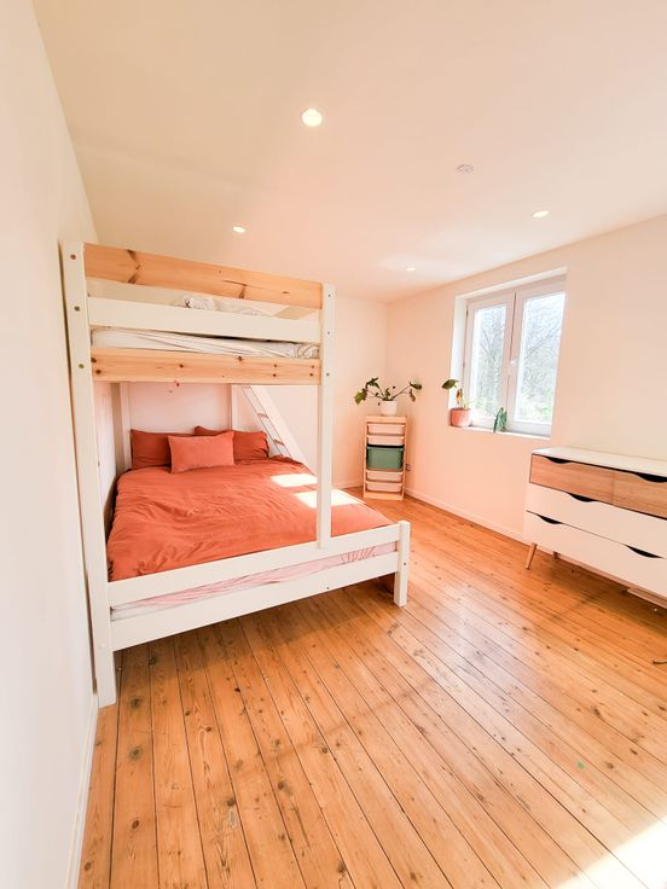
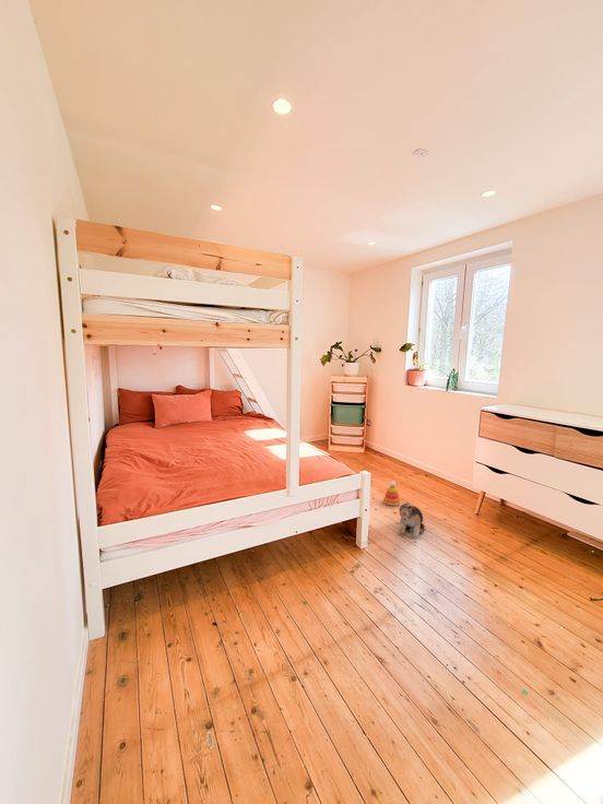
+ plush toy [395,501,426,537]
+ stacking toy [382,480,402,507]
